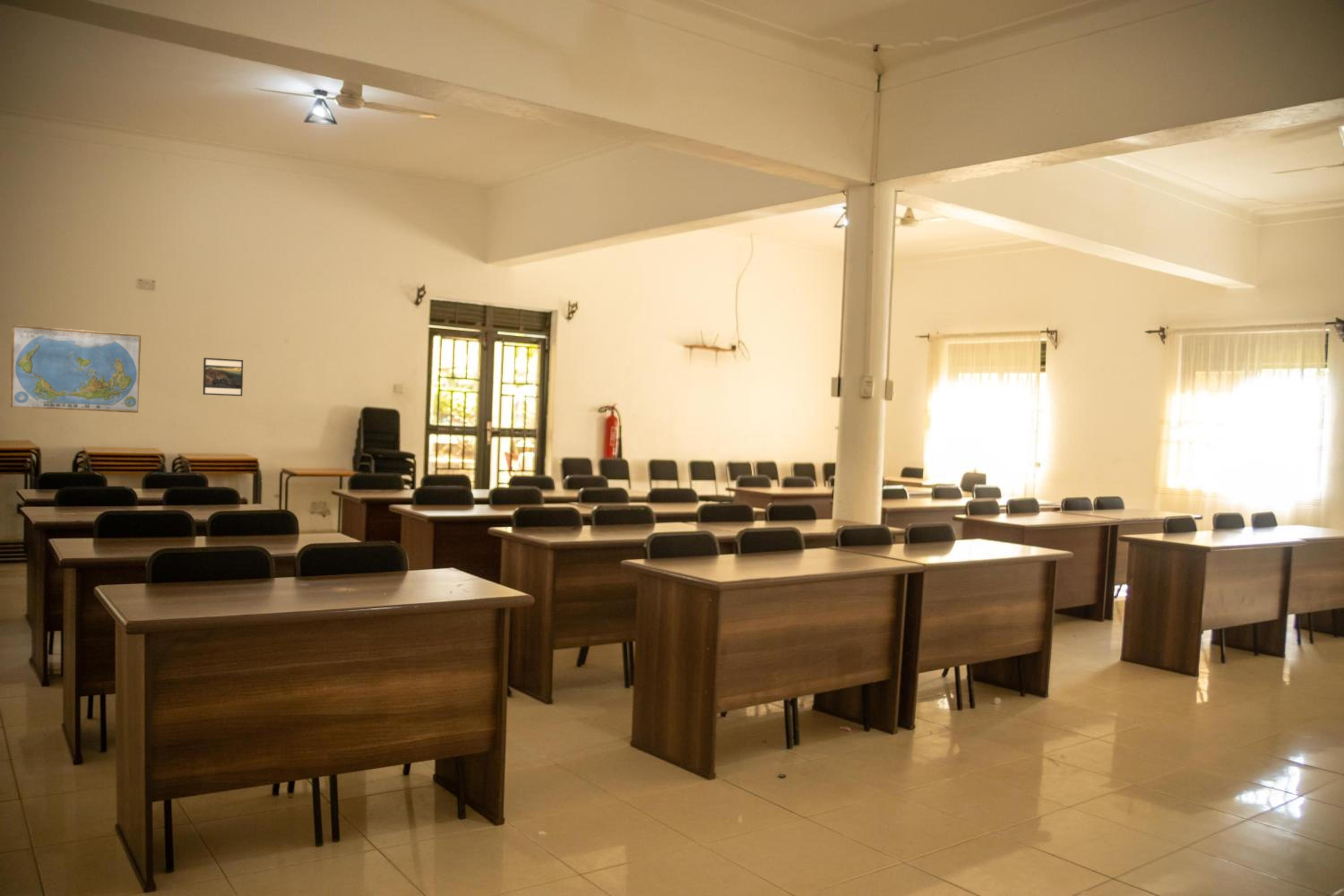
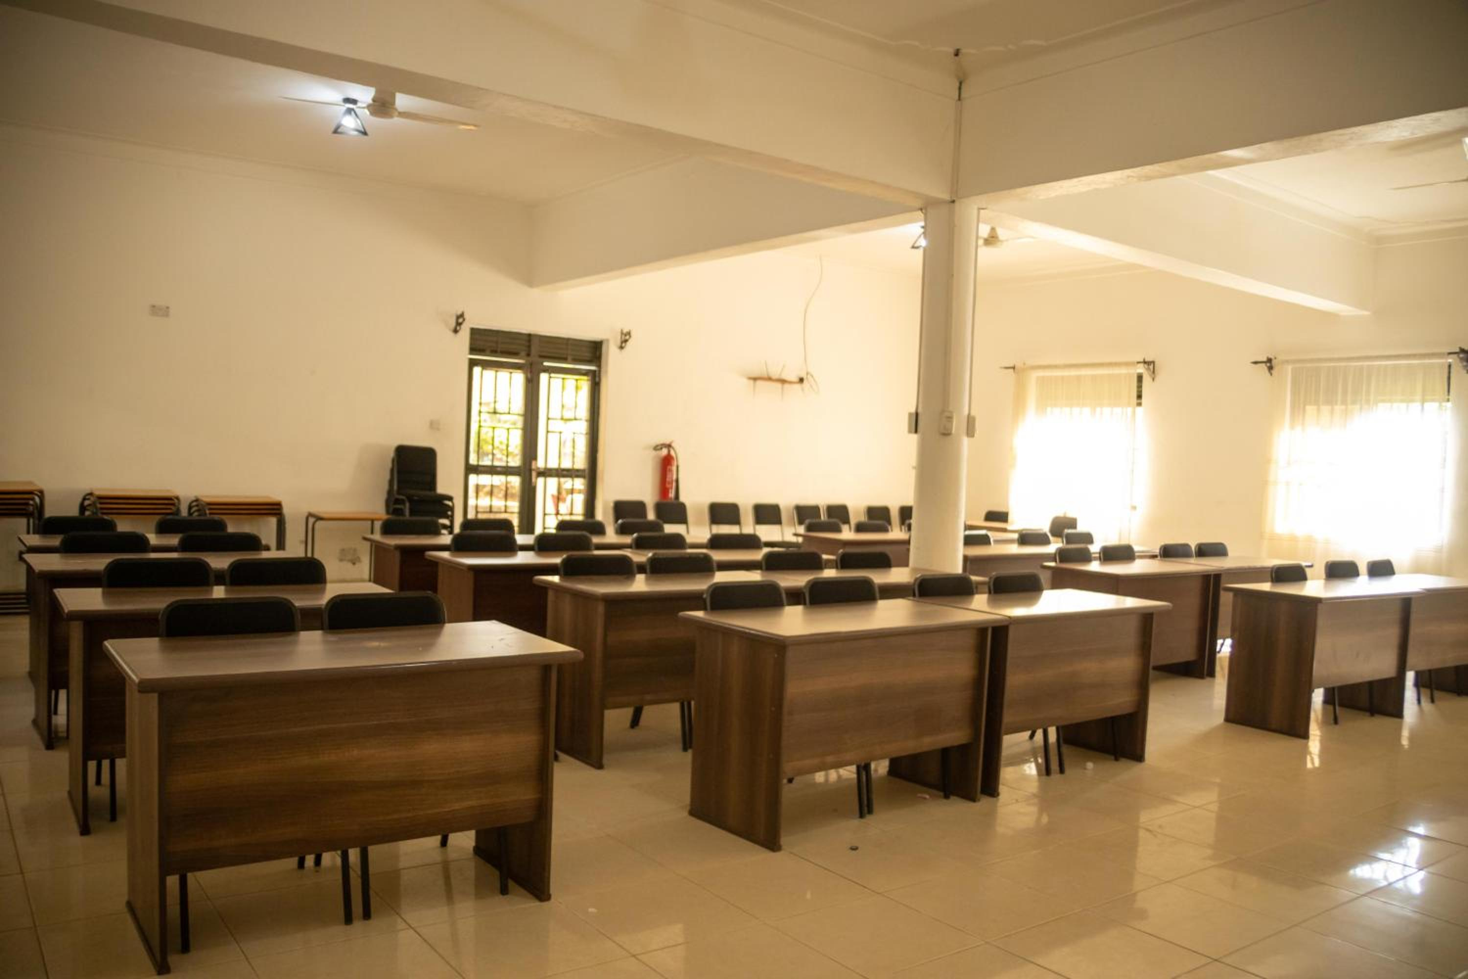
- world map [10,325,142,413]
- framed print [202,357,244,396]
